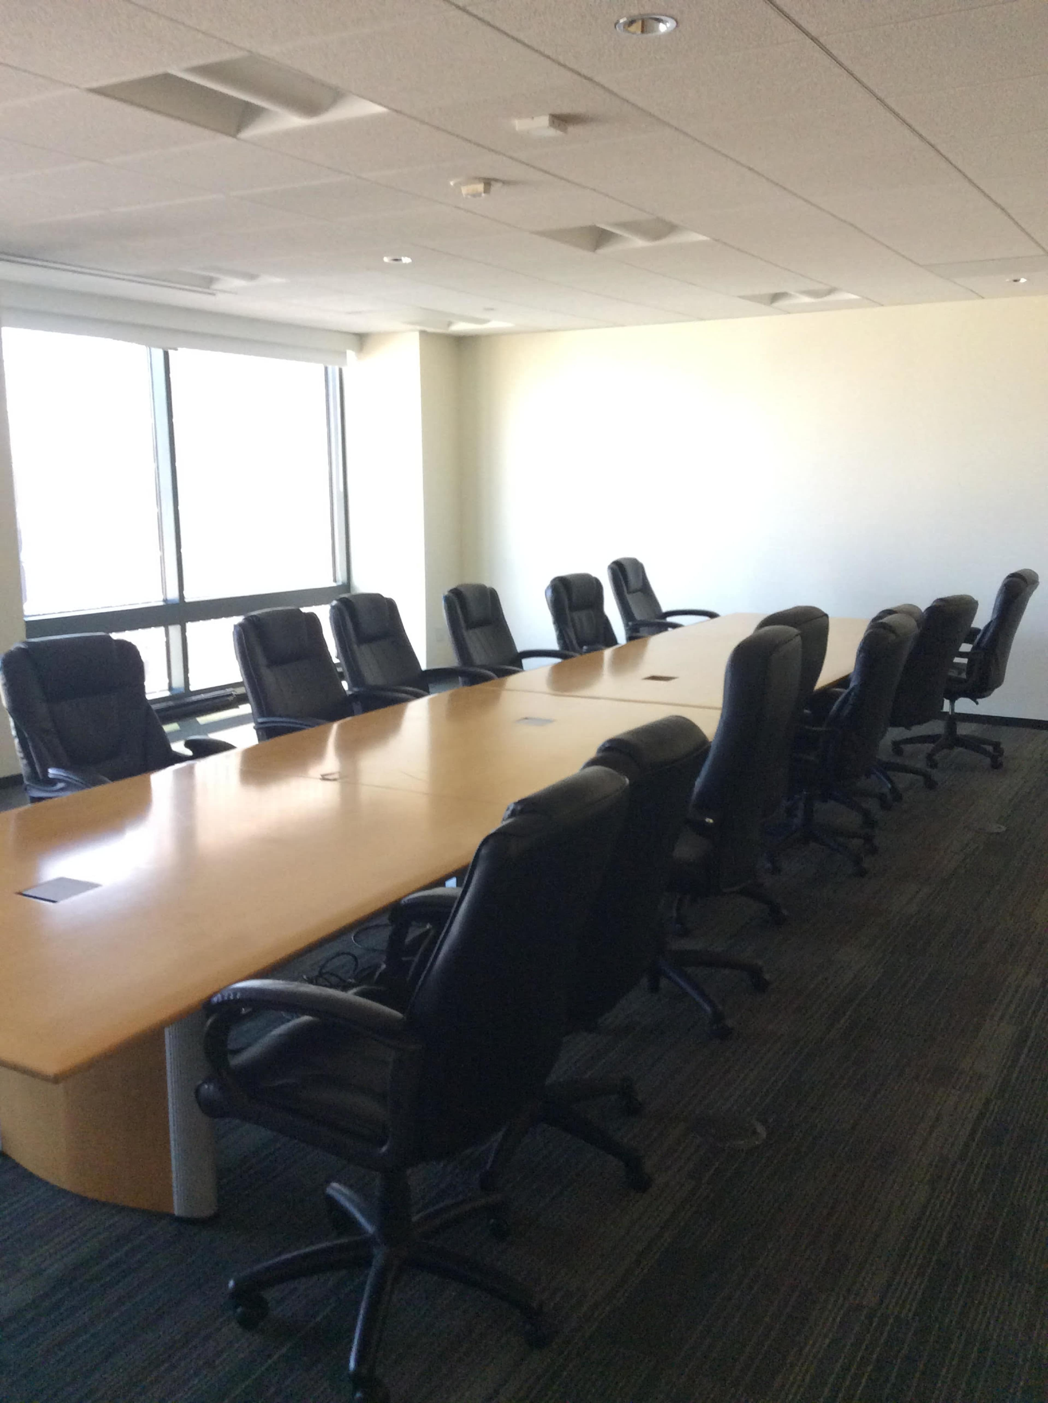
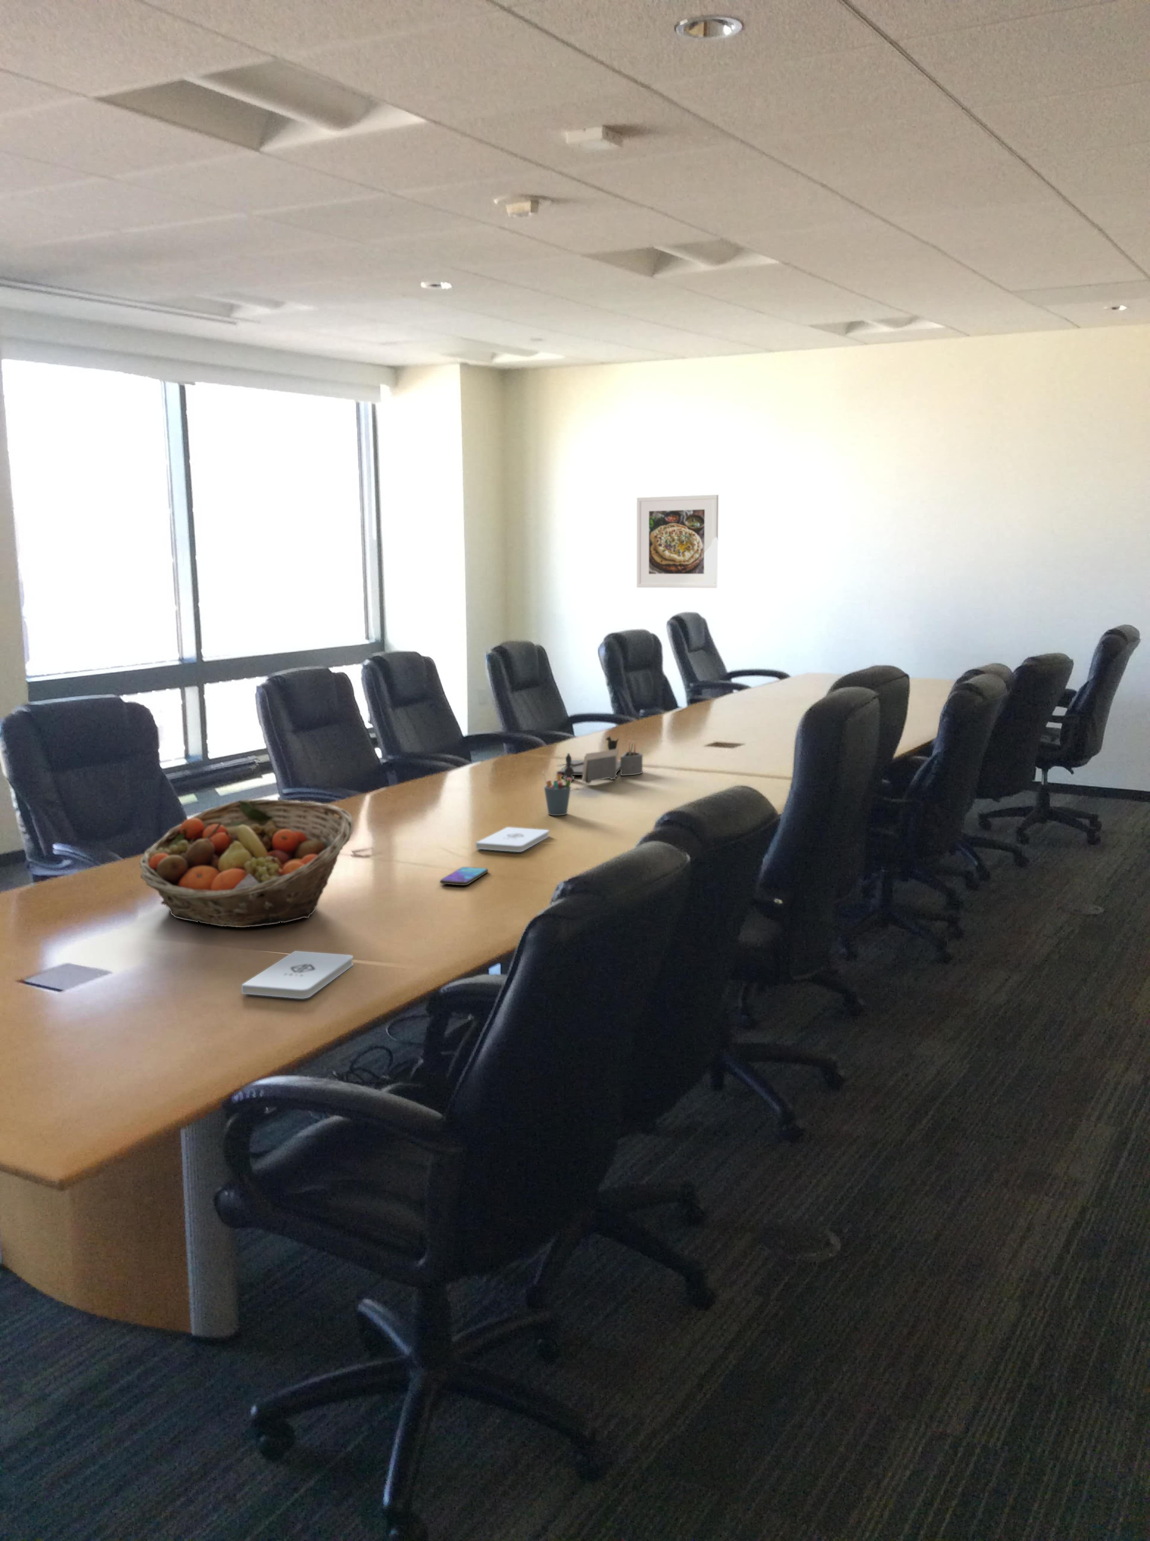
+ fruit basket [139,799,354,928]
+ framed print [637,494,719,589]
+ notepad [240,950,354,1000]
+ notepad [476,827,550,852]
+ desk organizer [554,735,643,784]
+ pen holder [542,771,573,816]
+ smartphone [440,867,489,886]
